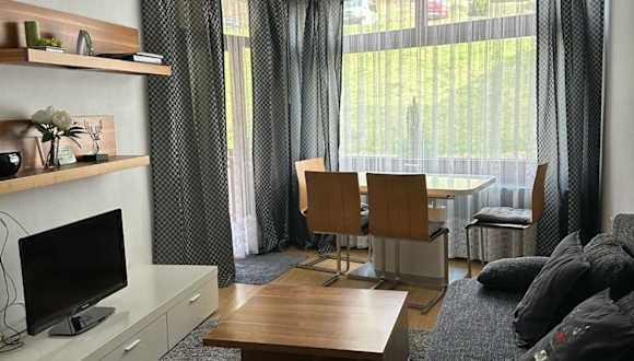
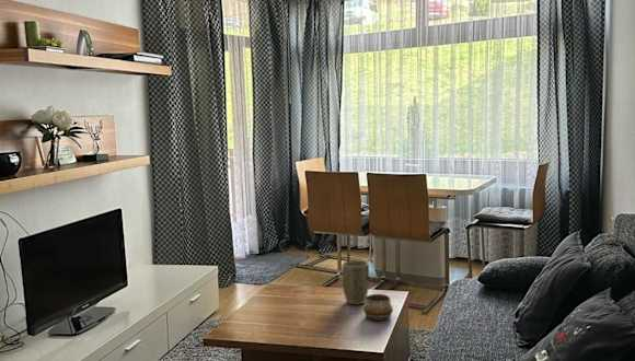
+ plant pot [340,259,370,305]
+ decorative bowl [362,293,394,322]
